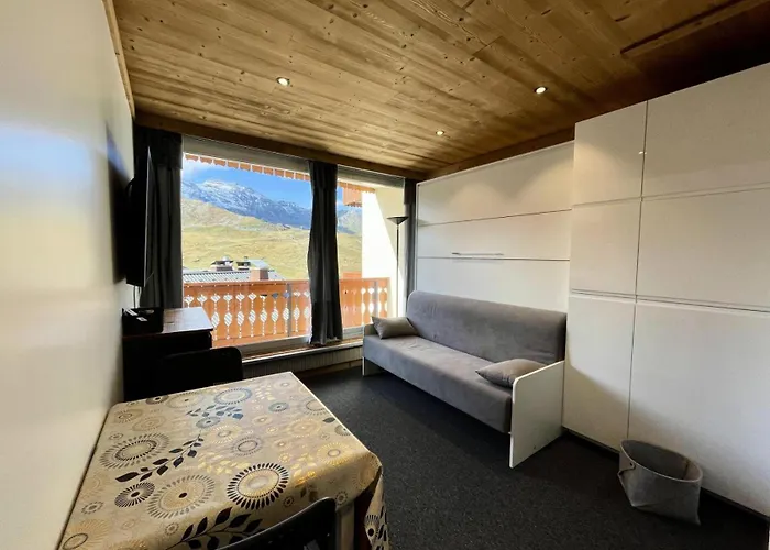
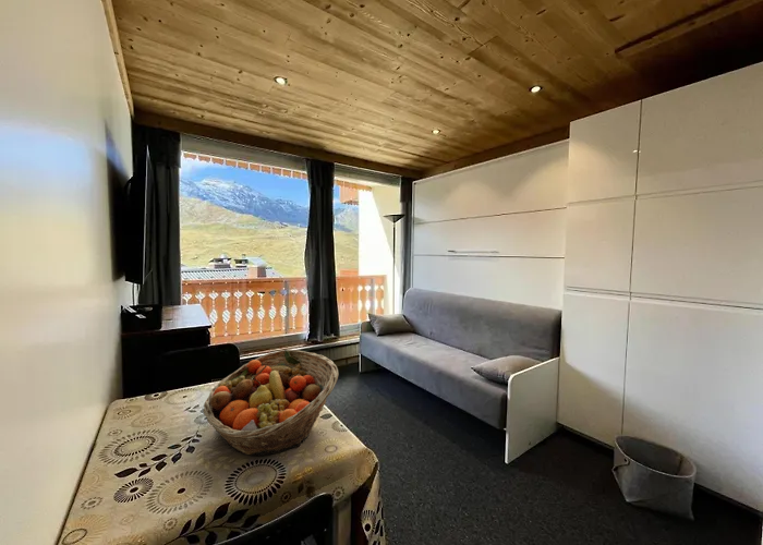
+ fruit basket [202,349,339,457]
